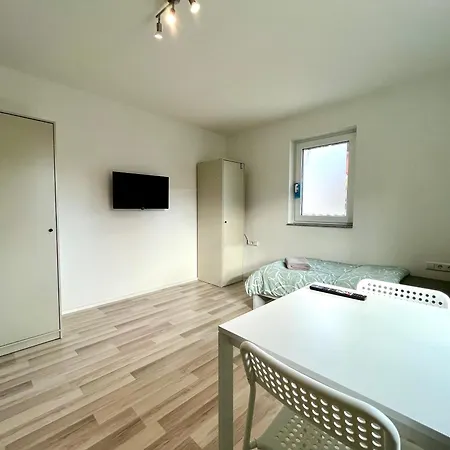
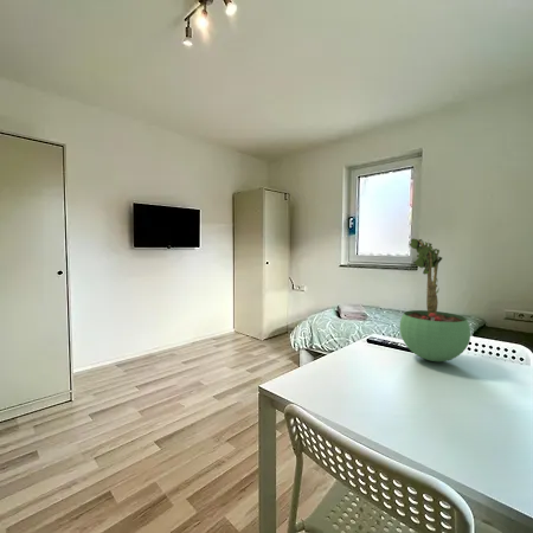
+ potted plant [399,238,471,362]
